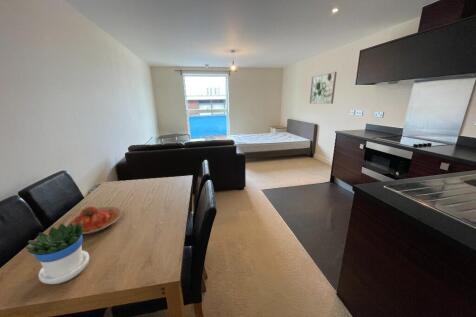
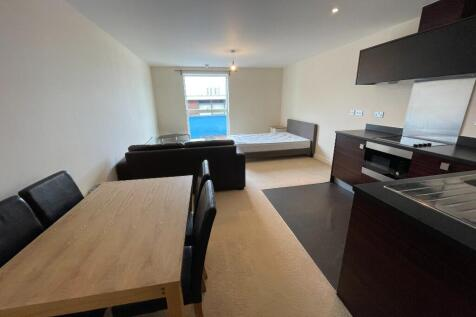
- wall art [309,71,338,105]
- plate [63,206,123,235]
- flowerpot [25,222,90,285]
